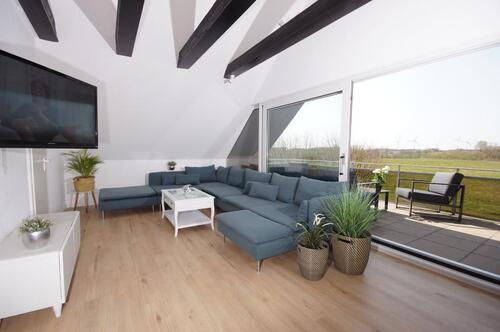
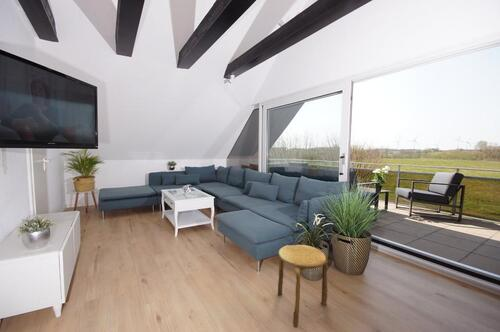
+ stool [277,244,328,329]
